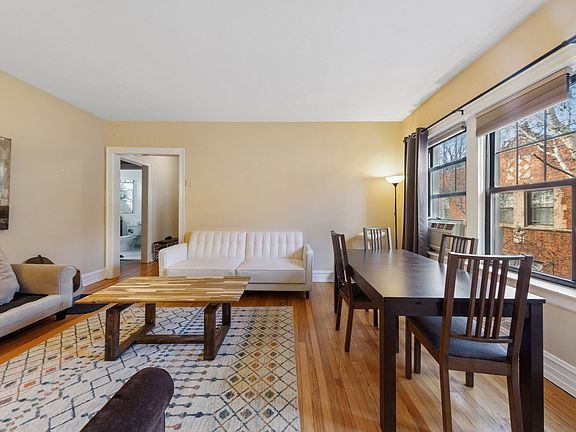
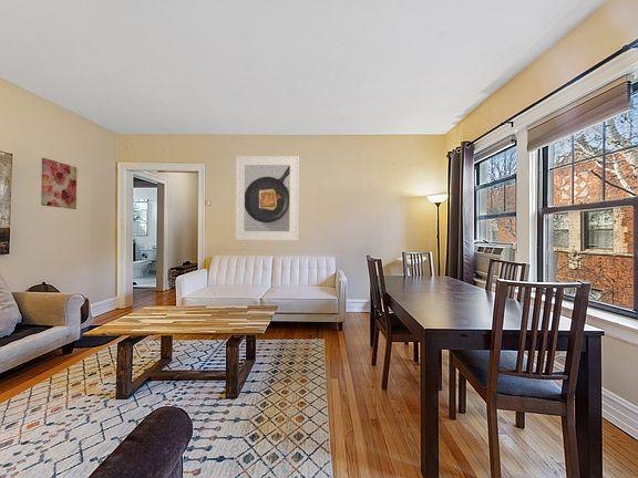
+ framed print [234,155,300,241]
+ wall art [40,157,78,210]
